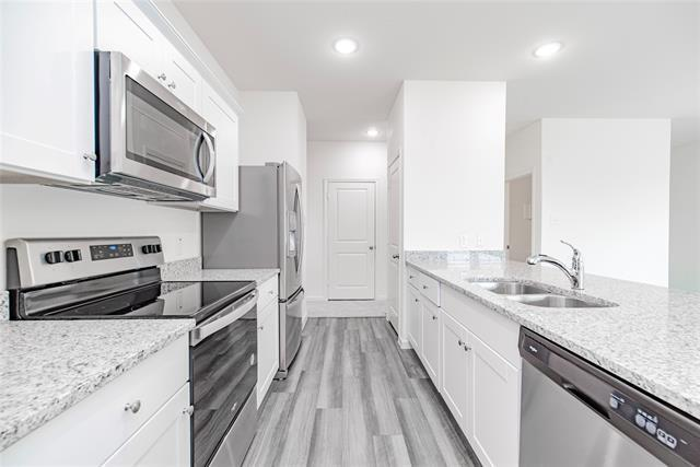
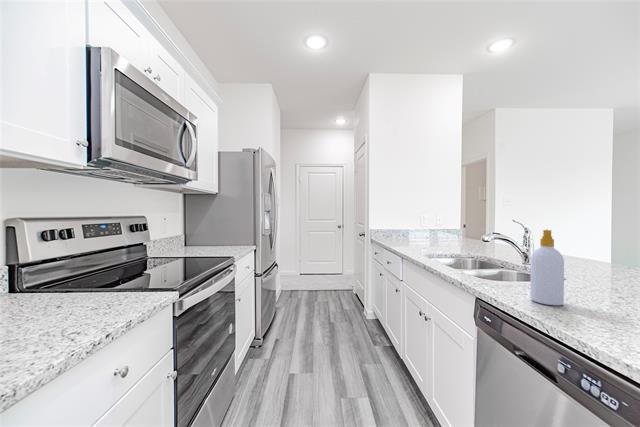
+ soap bottle [529,229,565,306]
